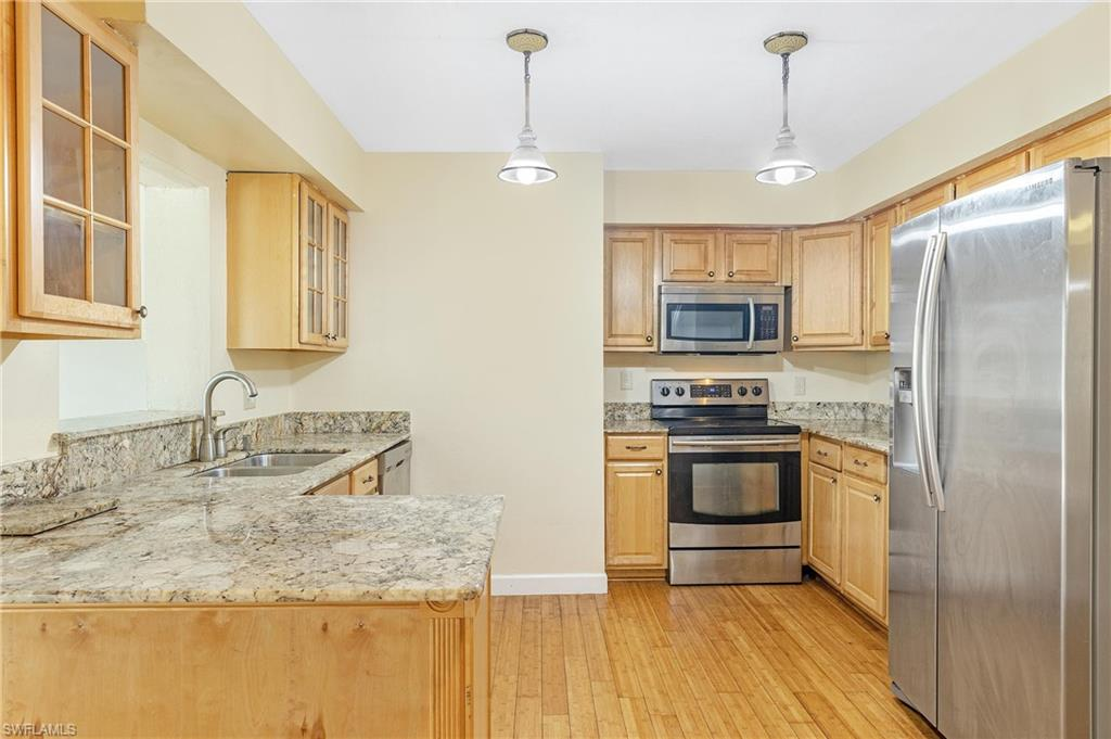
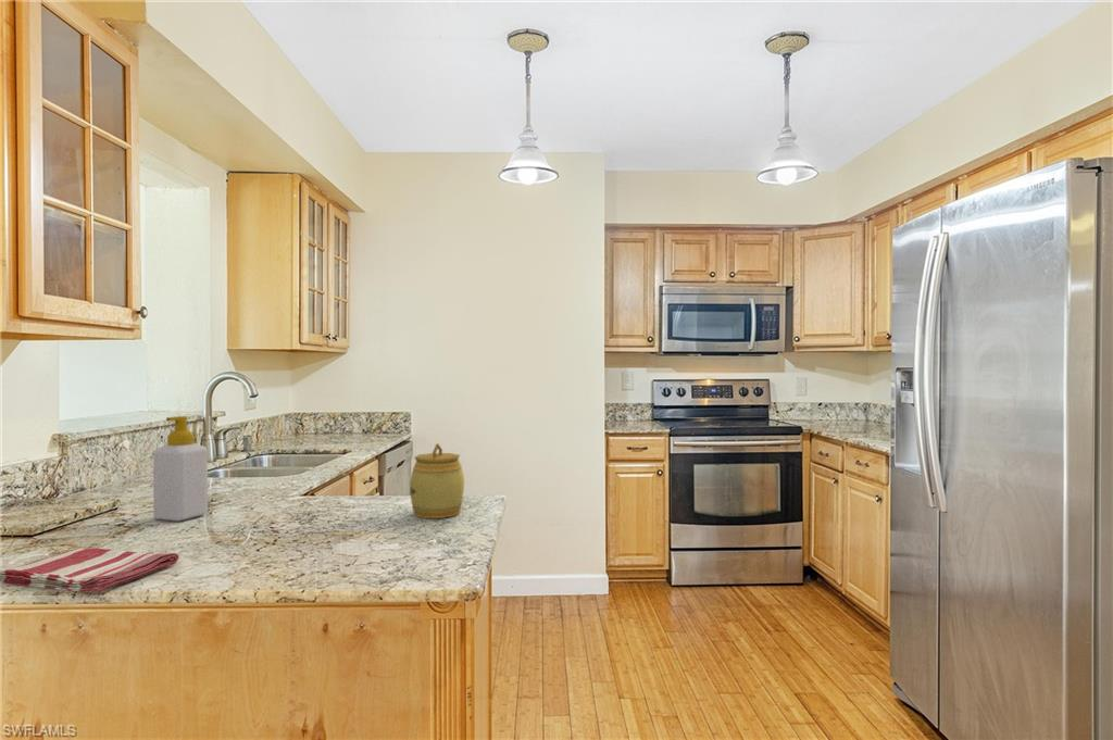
+ soap bottle [152,415,209,522]
+ jar [409,442,465,519]
+ dish towel [0,547,179,594]
